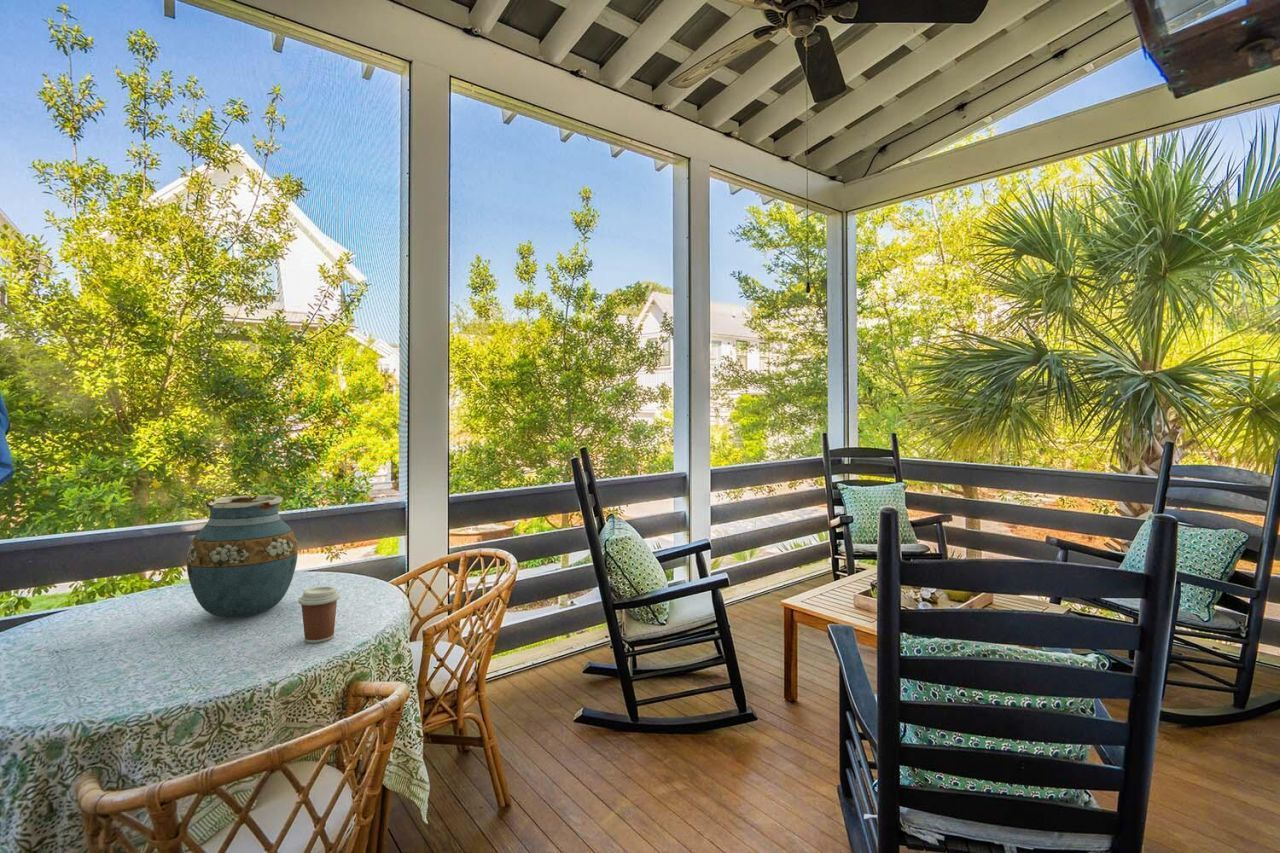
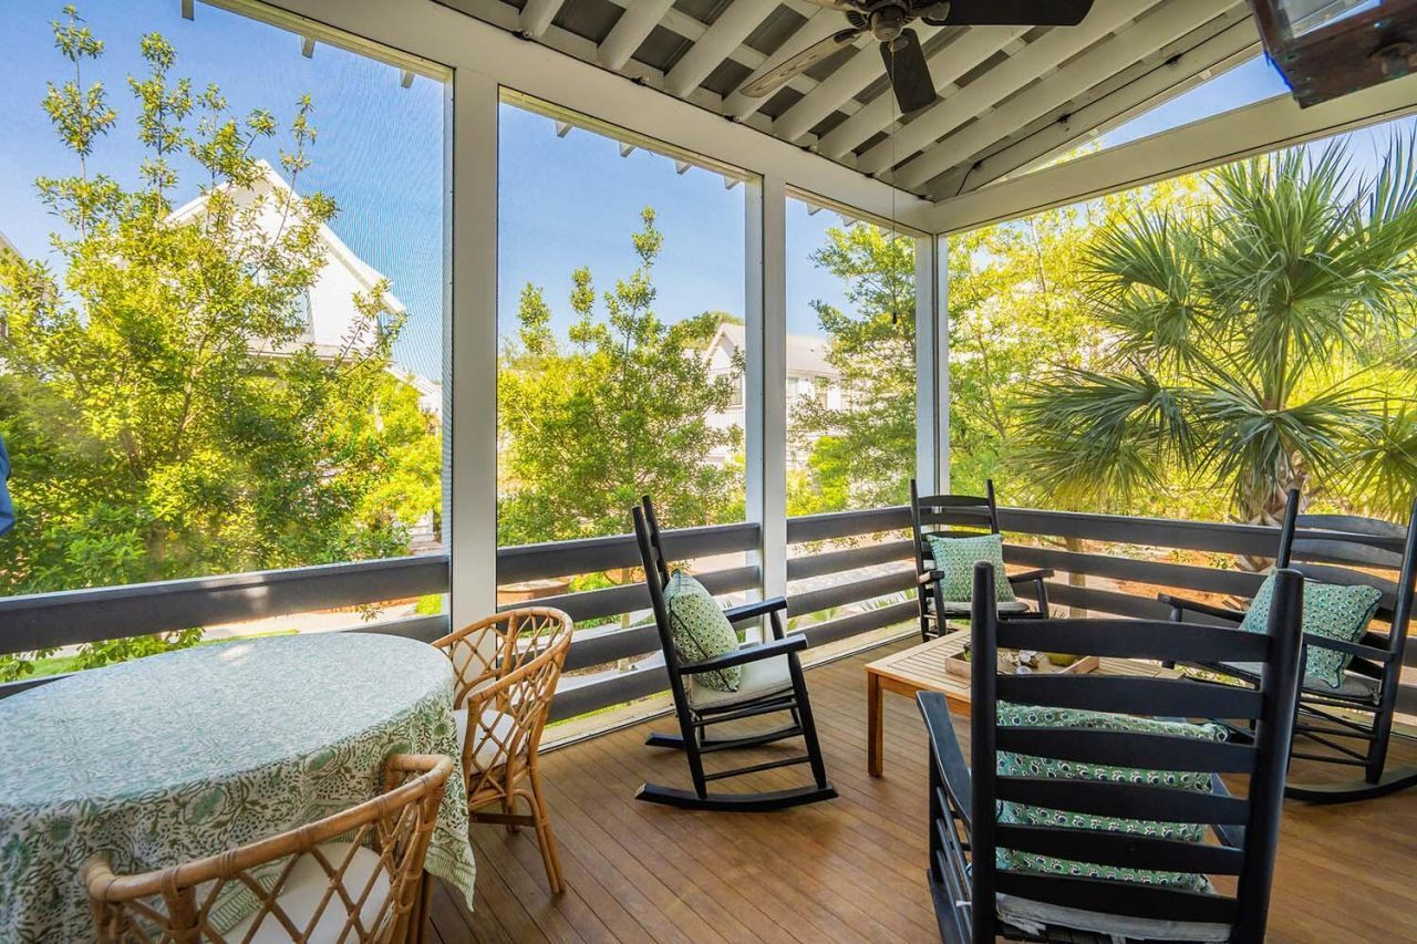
- vase [186,494,299,619]
- coffee cup [297,585,341,644]
